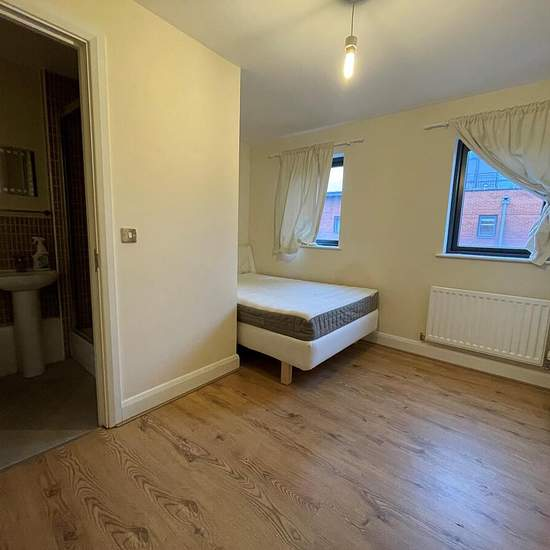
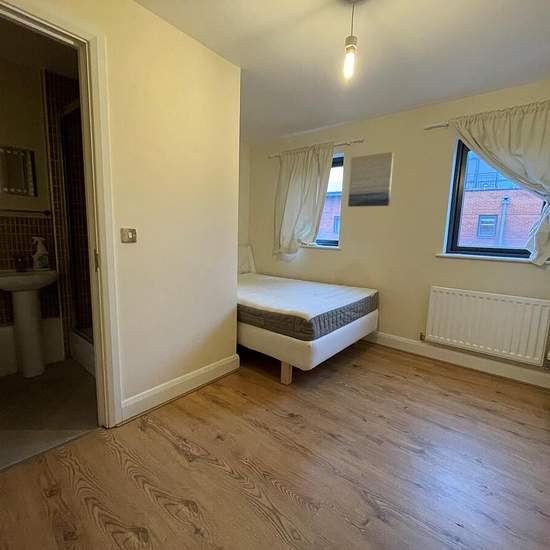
+ wall art [347,151,395,208]
